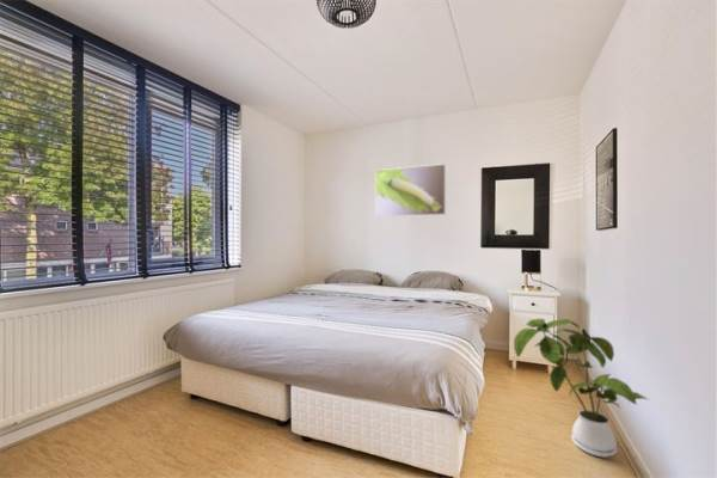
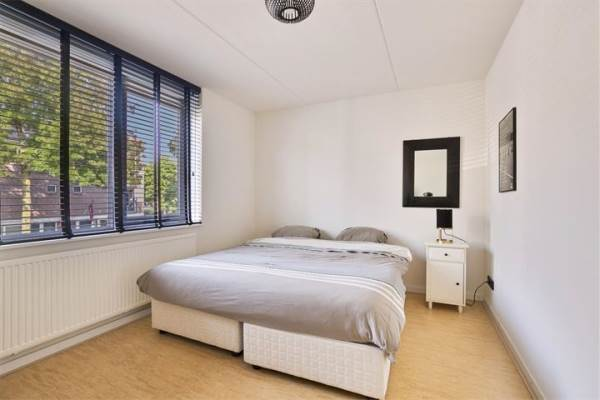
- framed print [374,163,447,217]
- house plant [513,318,650,459]
